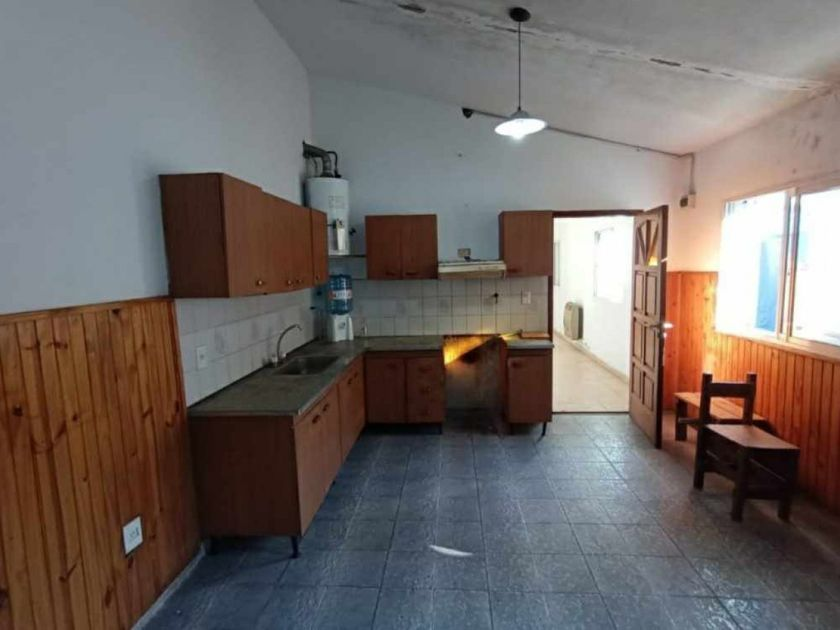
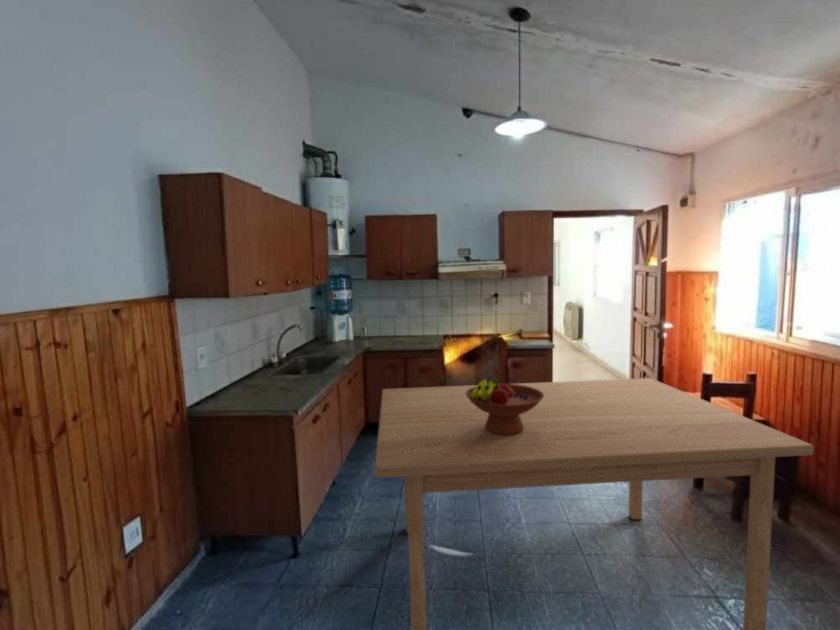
+ fruit bowl [465,378,544,435]
+ table [374,377,815,630]
